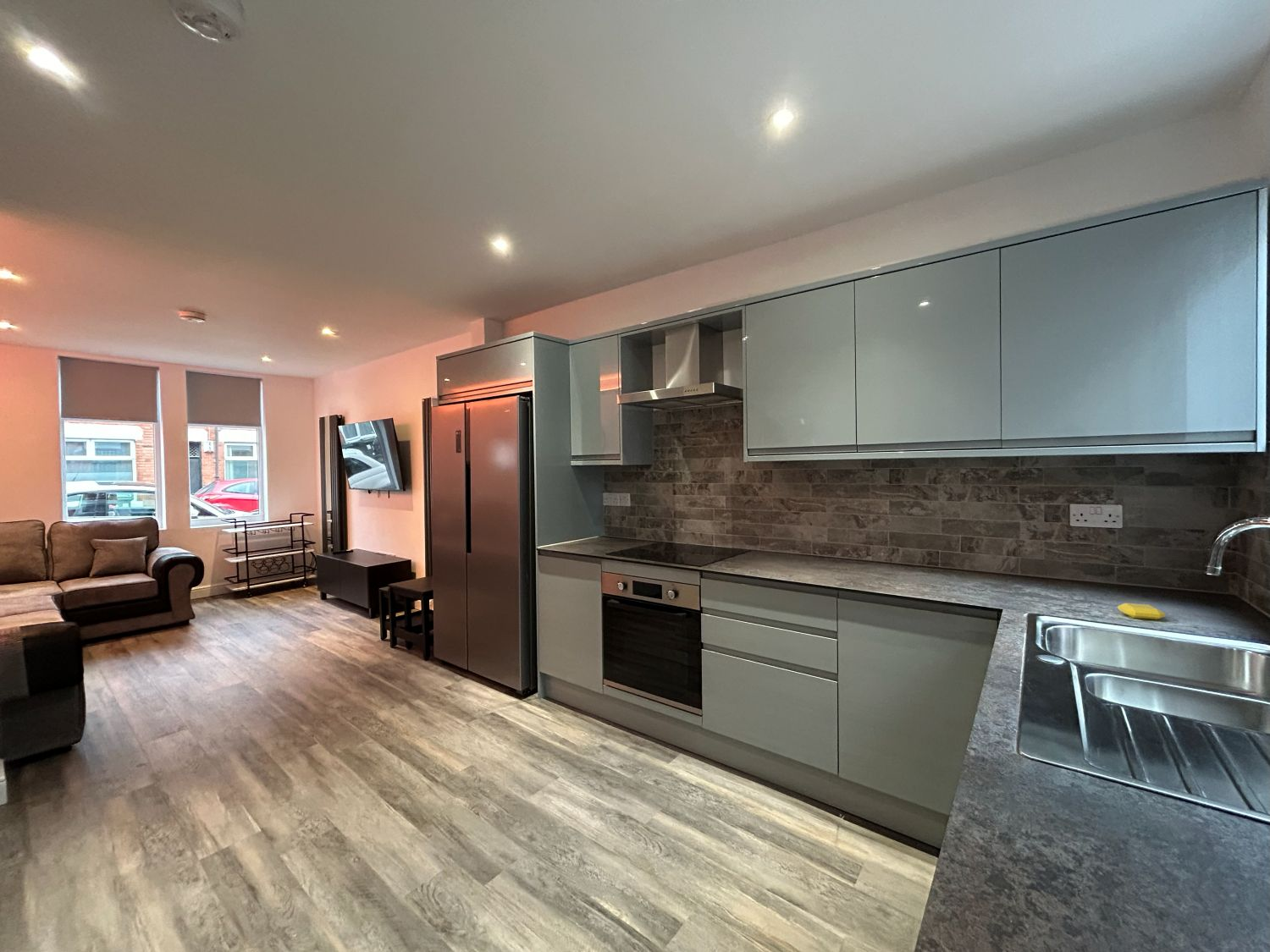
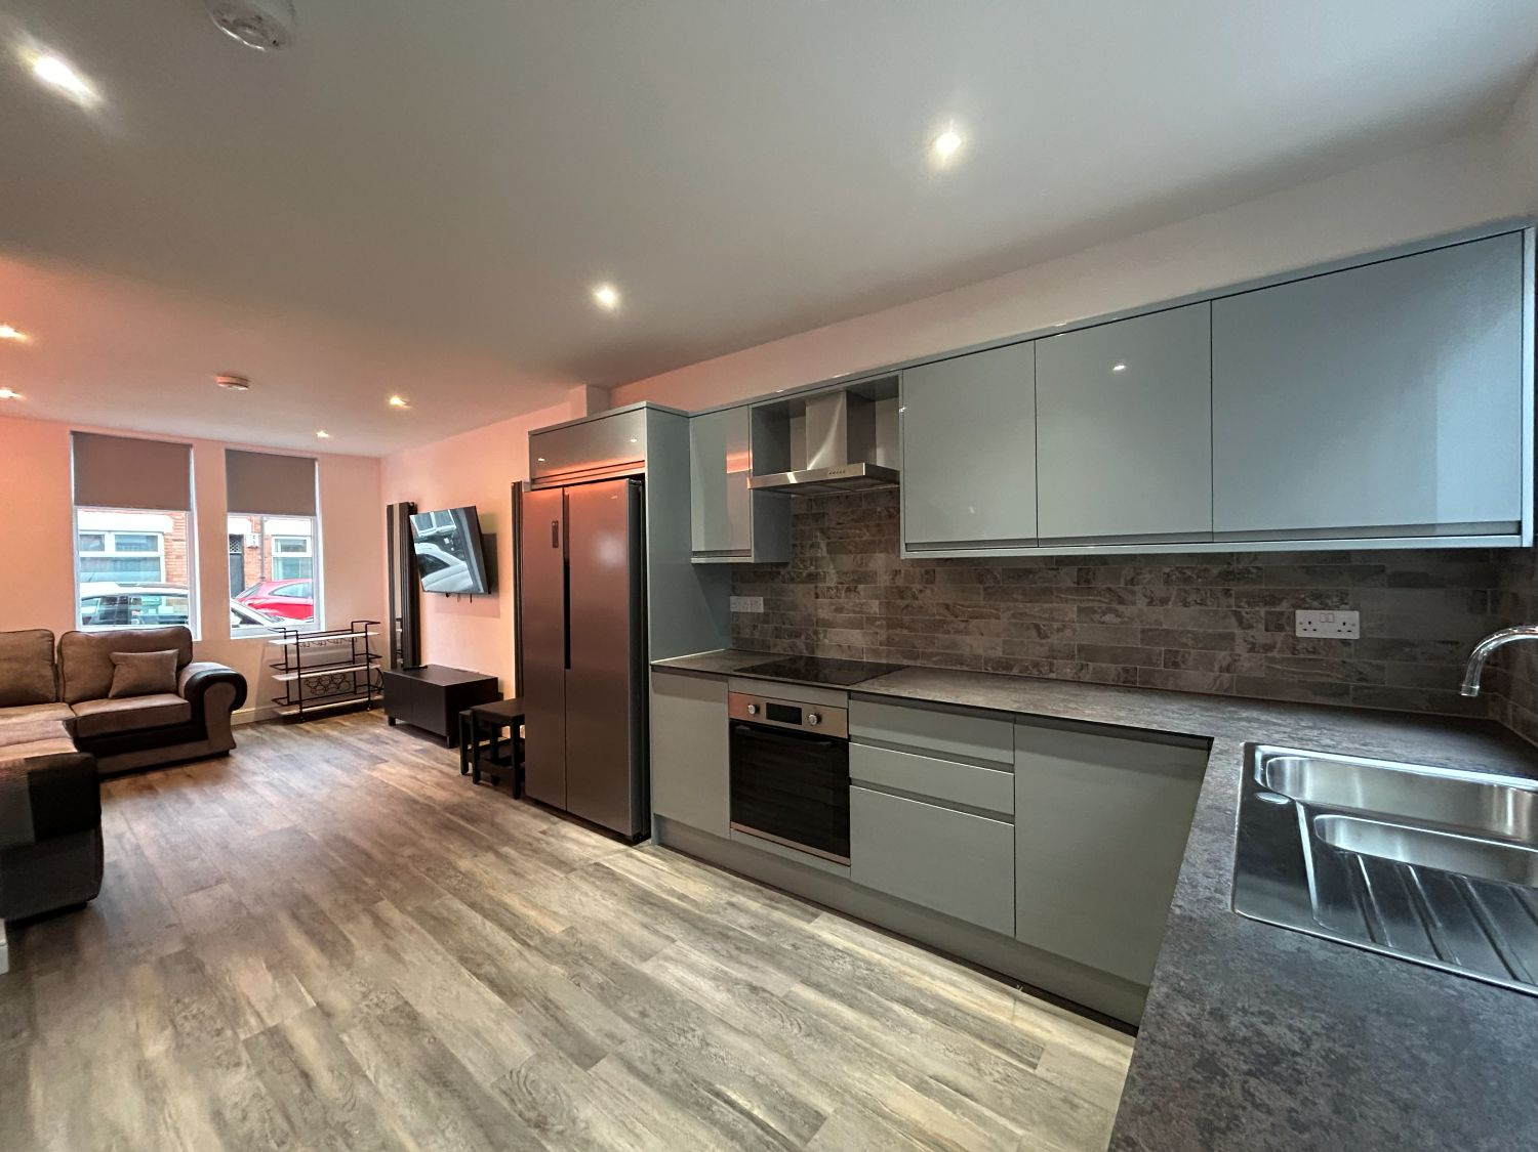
- soap bar [1117,603,1166,620]
